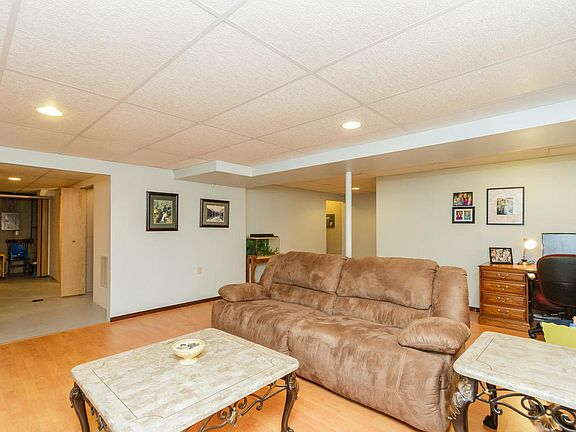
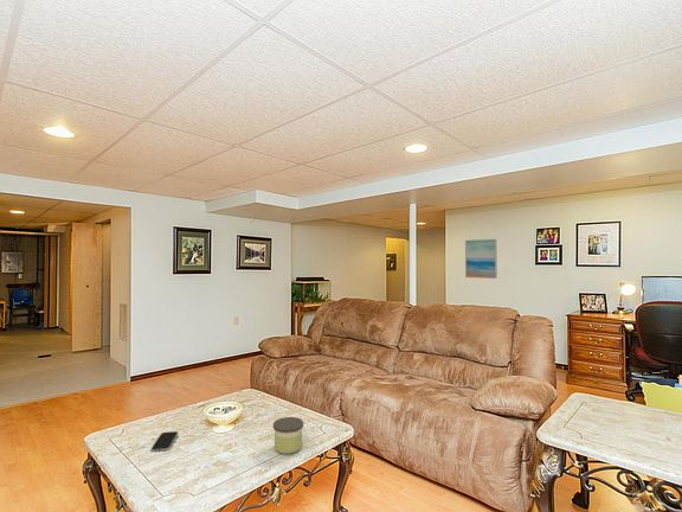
+ smartphone [150,430,179,453]
+ candle [272,416,304,455]
+ wall art [464,238,498,280]
